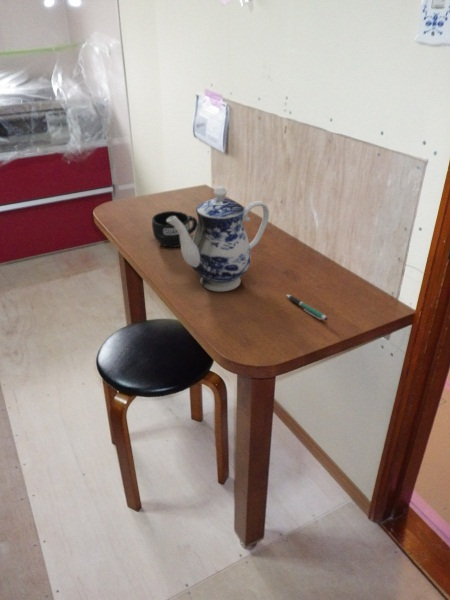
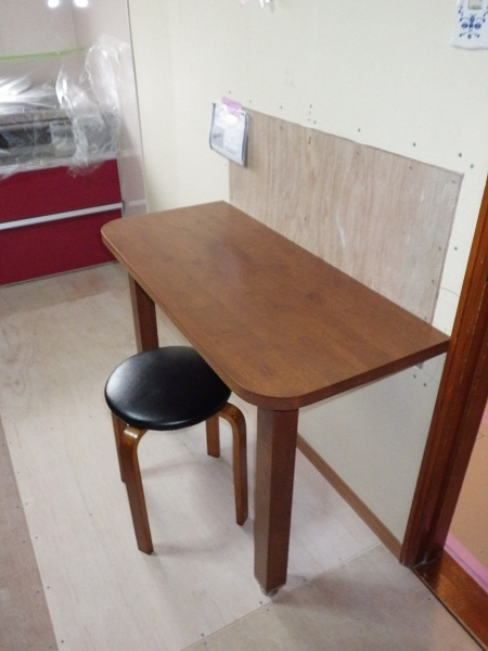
- pen [286,294,329,321]
- mug [151,210,198,248]
- teapot [167,185,270,292]
